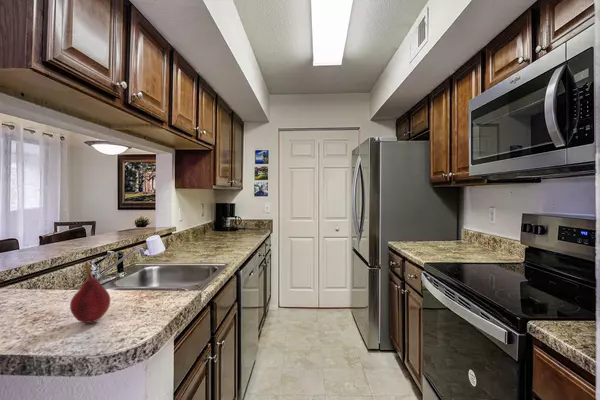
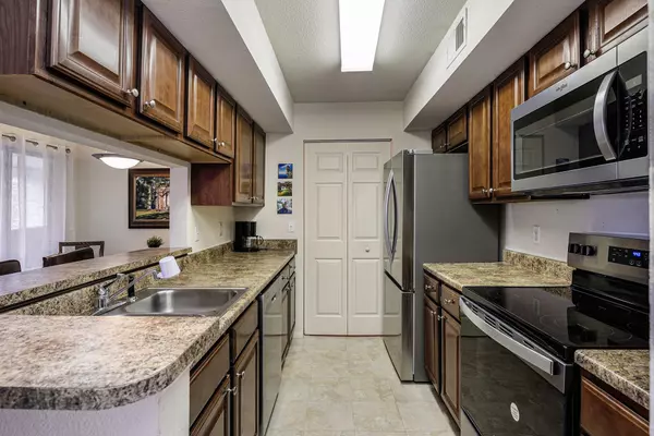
- fruit [69,261,111,324]
